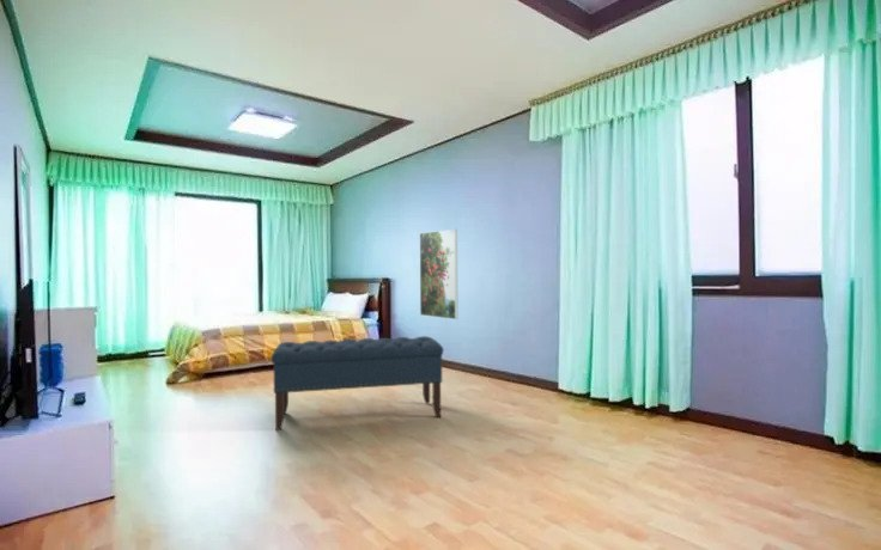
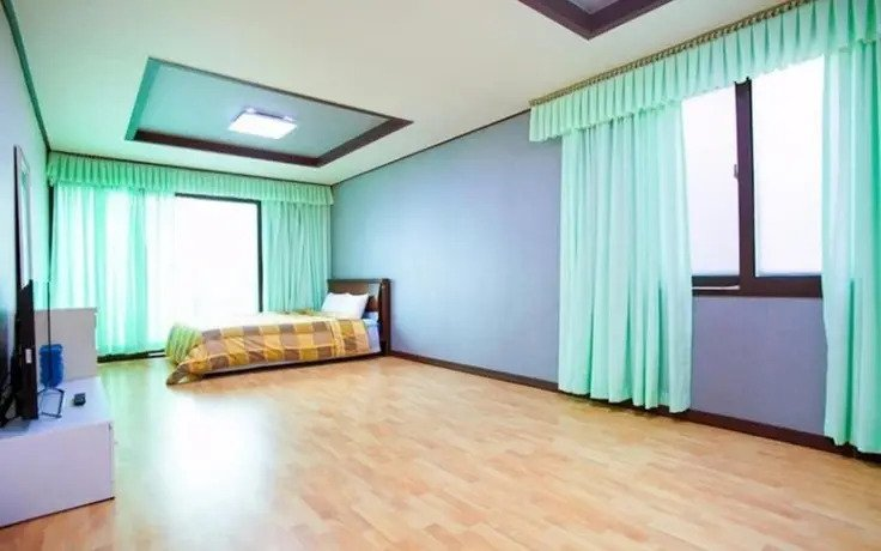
- bench [271,335,445,432]
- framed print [419,228,458,320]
